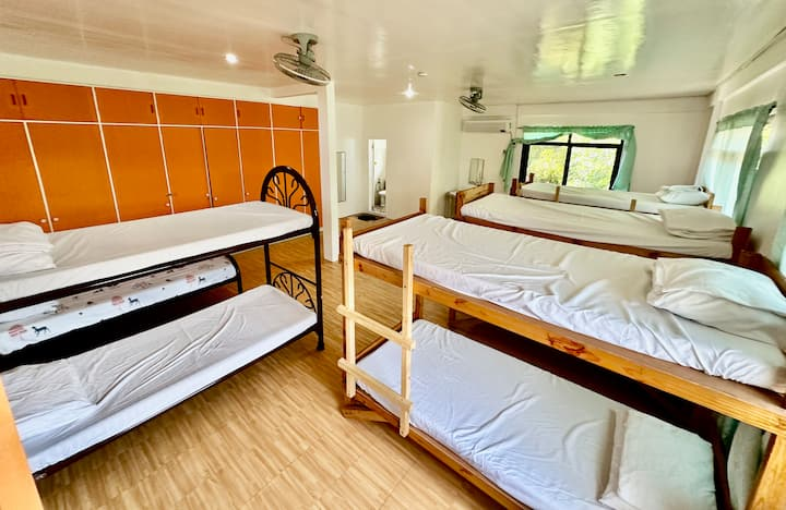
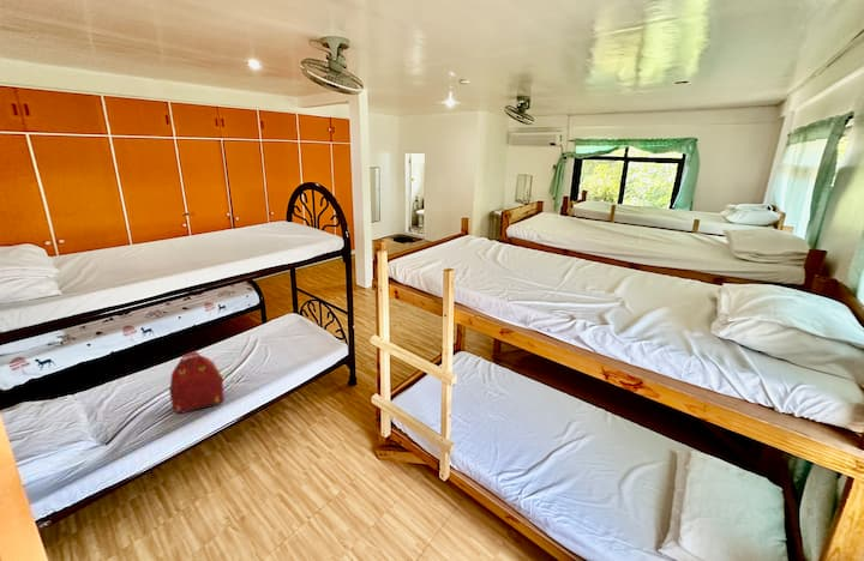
+ backpack [168,350,226,415]
